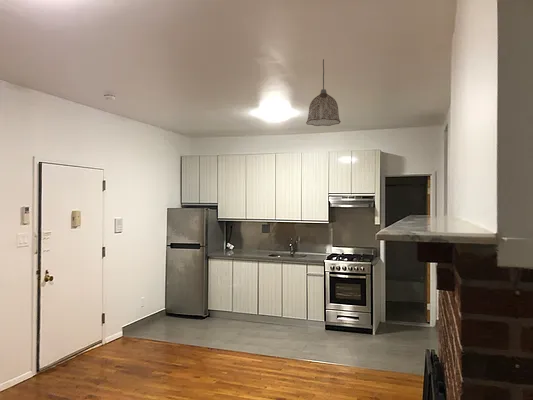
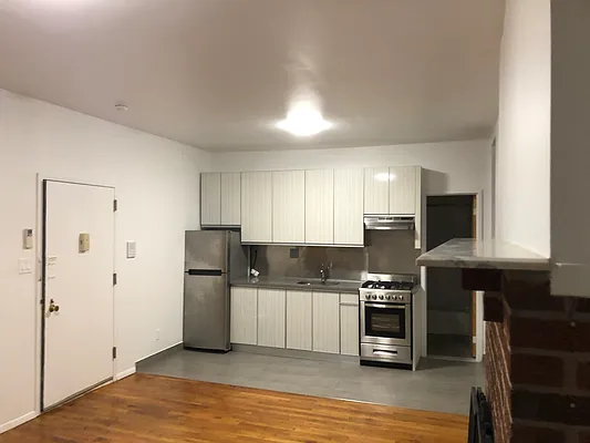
- pendant lamp [305,58,342,127]
